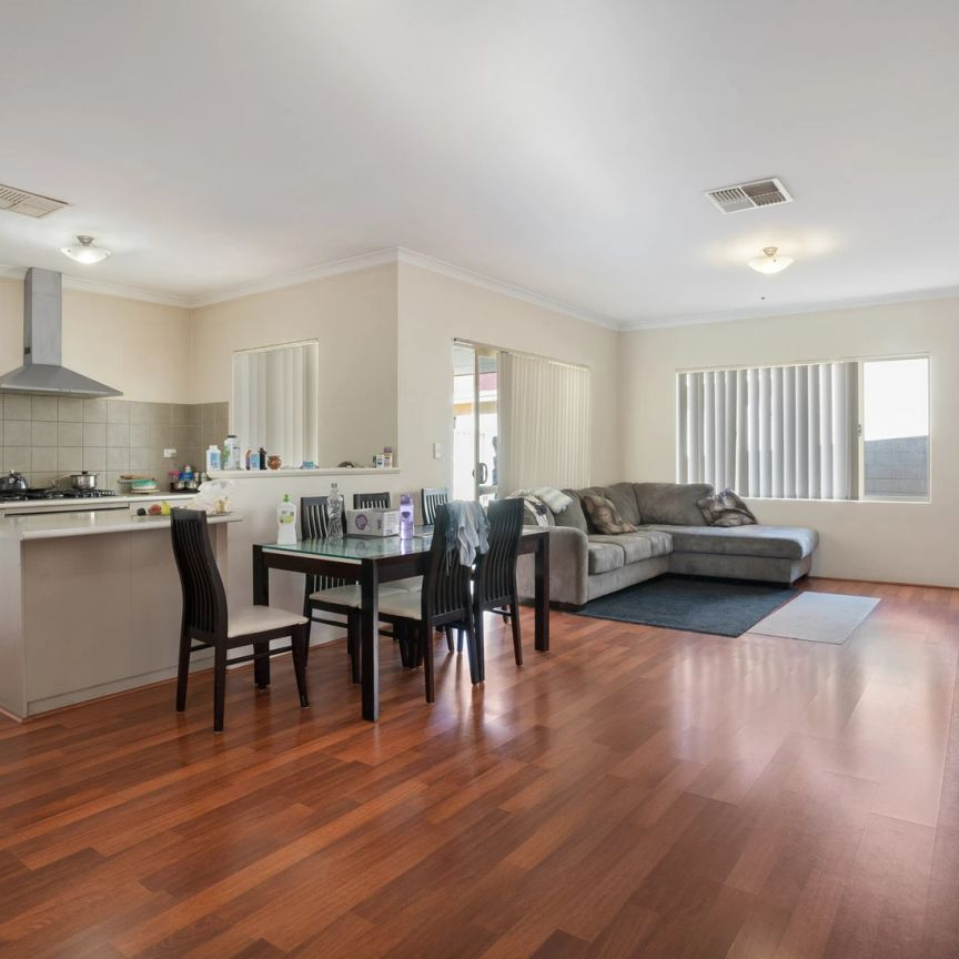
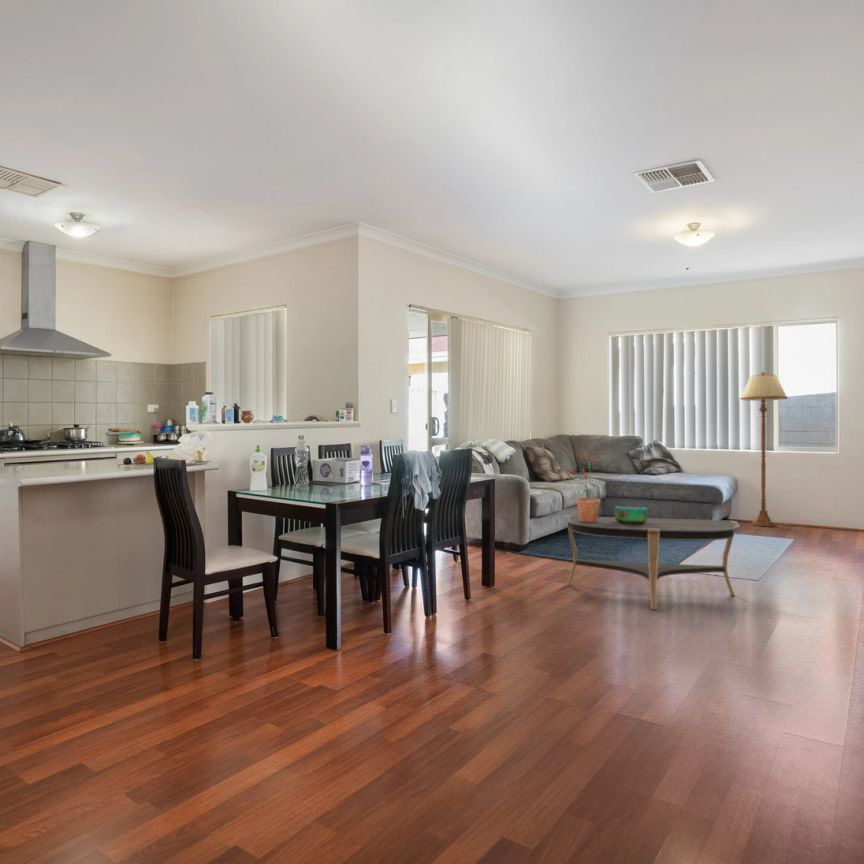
+ potted plant [566,451,602,522]
+ decorative bowl [614,505,648,523]
+ floor lamp [738,371,789,527]
+ coffee table [563,515,741,610]
